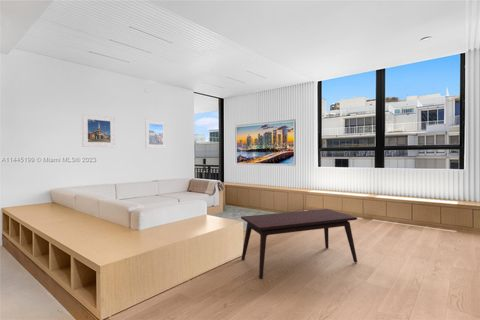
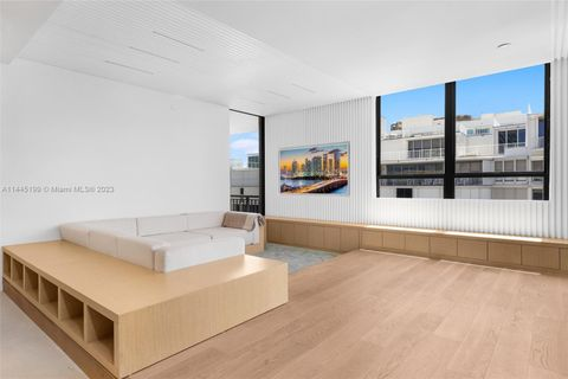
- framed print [81,113,116,148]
- coffee table [240,208,358,280]
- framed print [144,118,167,149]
